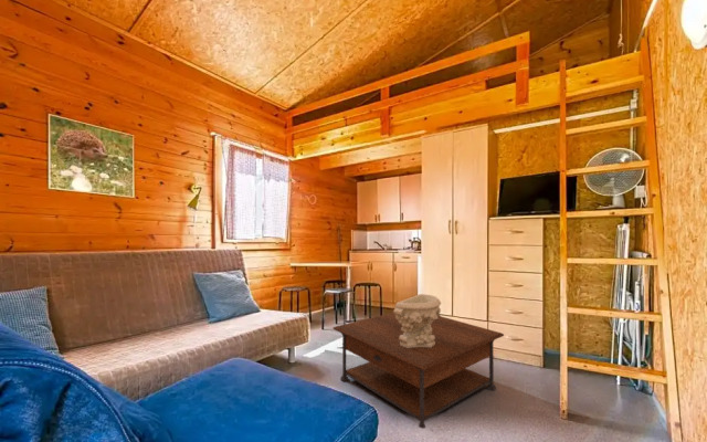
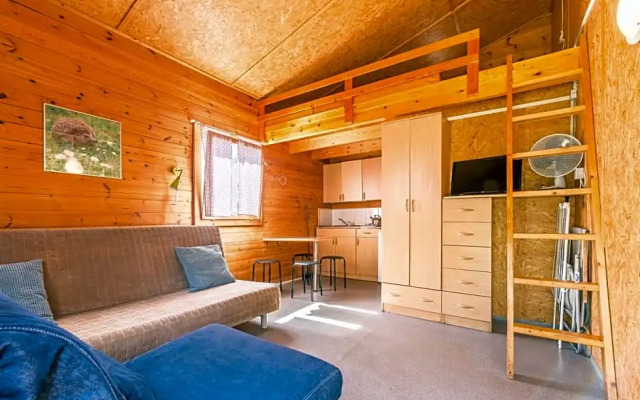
- coffee table [333,312,505,430]
- decorative bowl [392,293,442,348]
